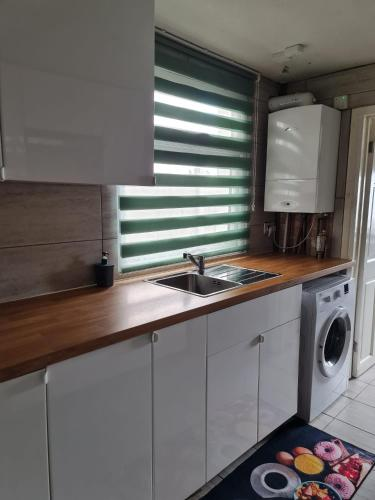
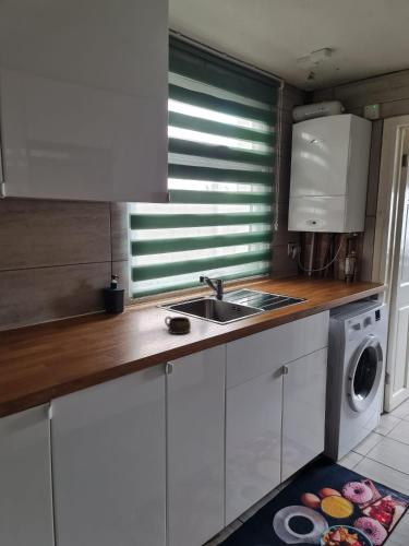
+ cup [164,316,192,335]
